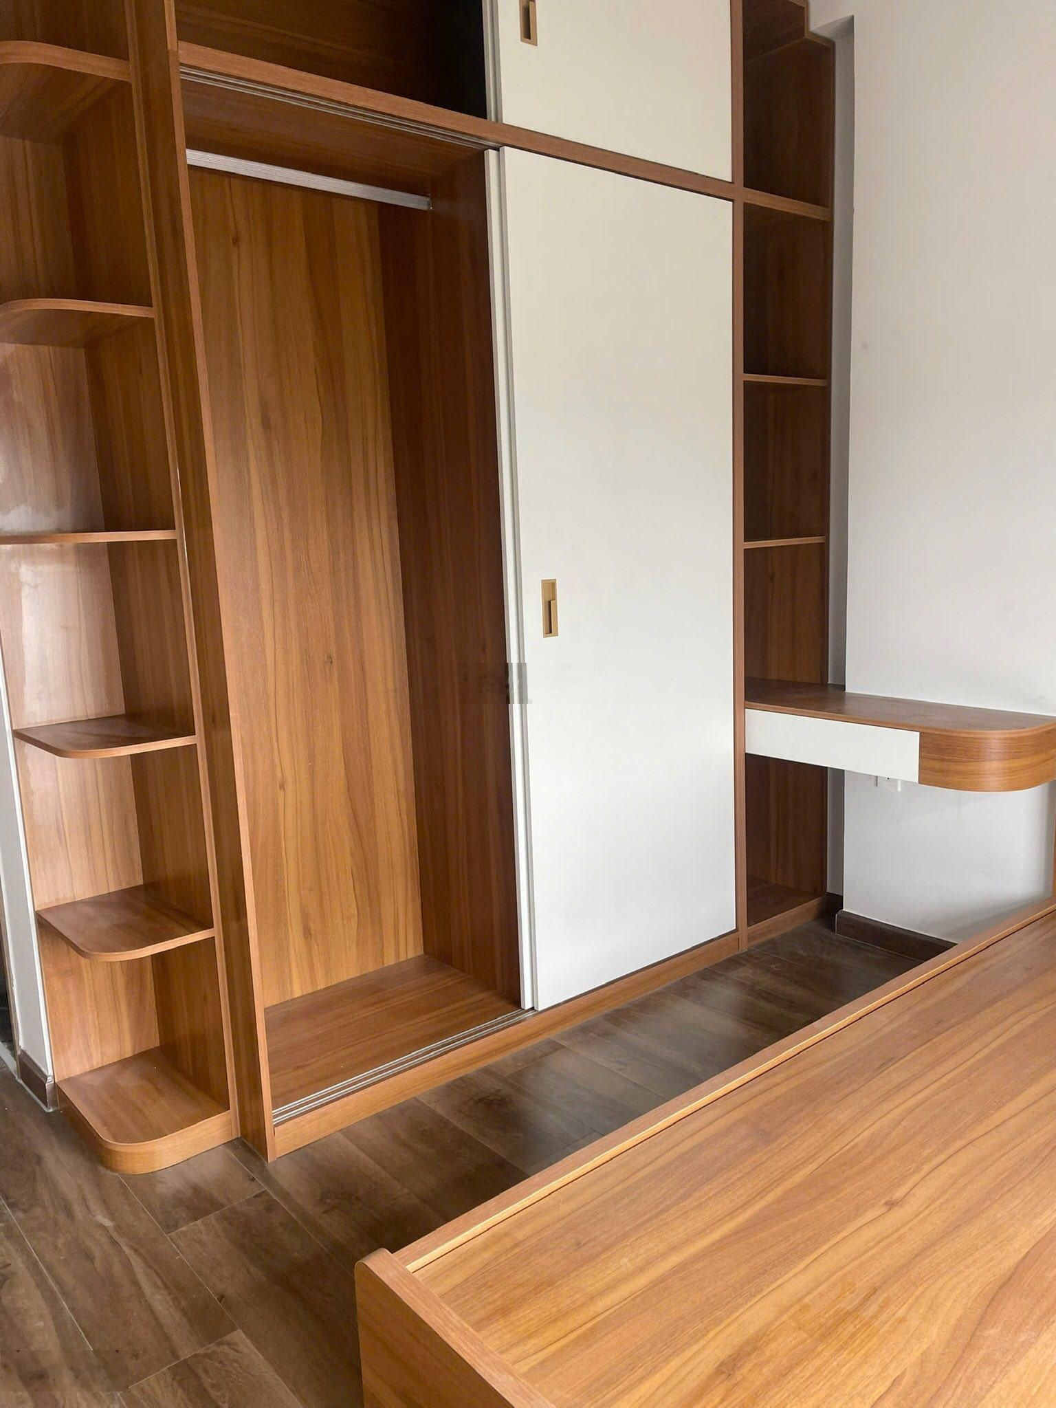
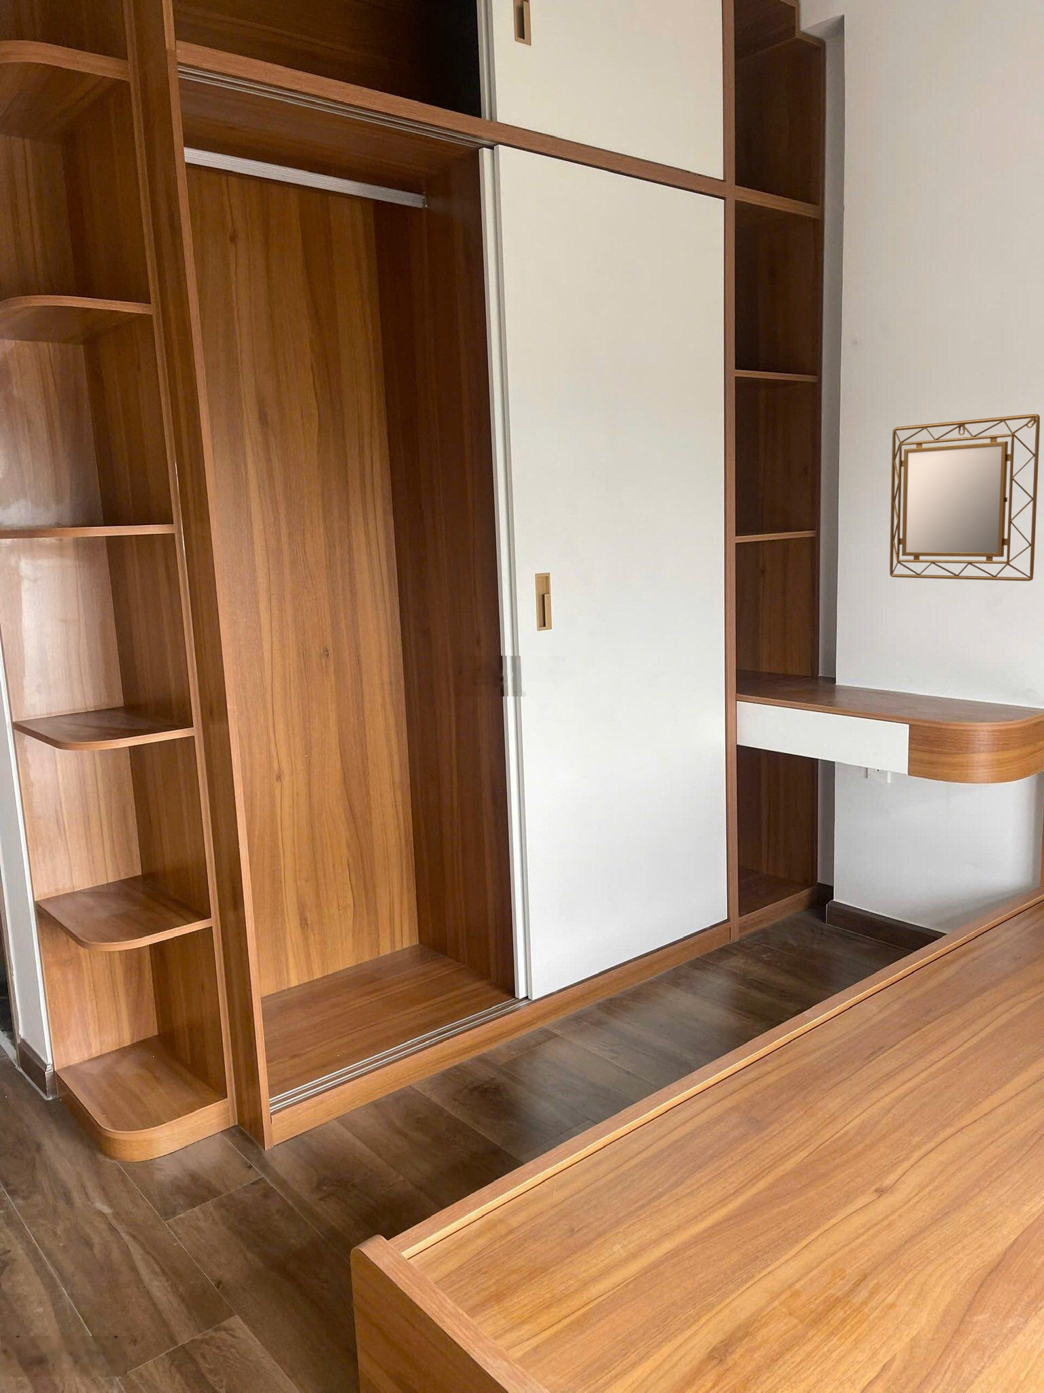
+ home mirror [889,414,1041,581]
